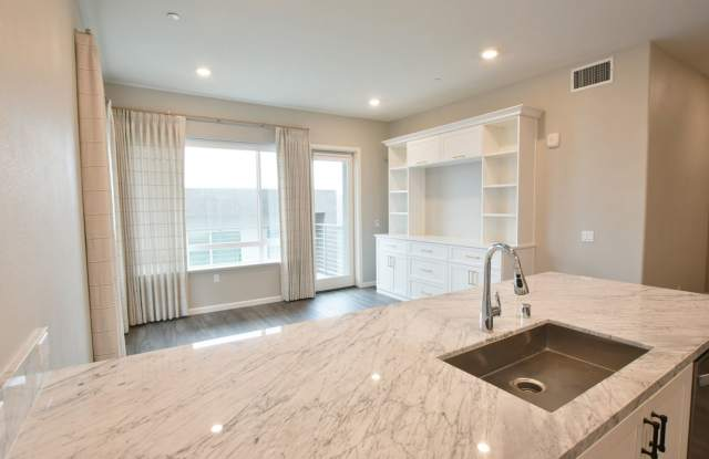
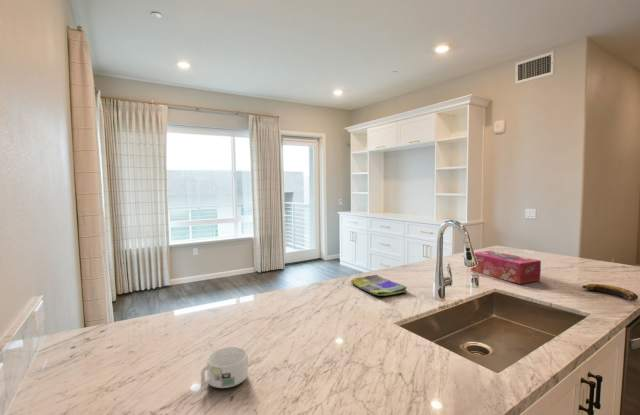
+ banana [581,283,639,302]
+ mug [200,346,249,389]
+ dish towel [350,274,408,297]
+ tissue box [470,250,542,285]
